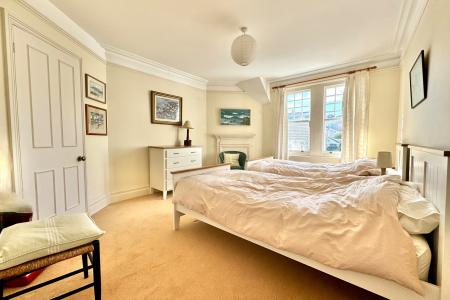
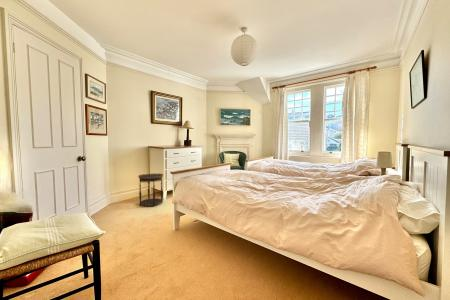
+ side table [137,172,164,207]
